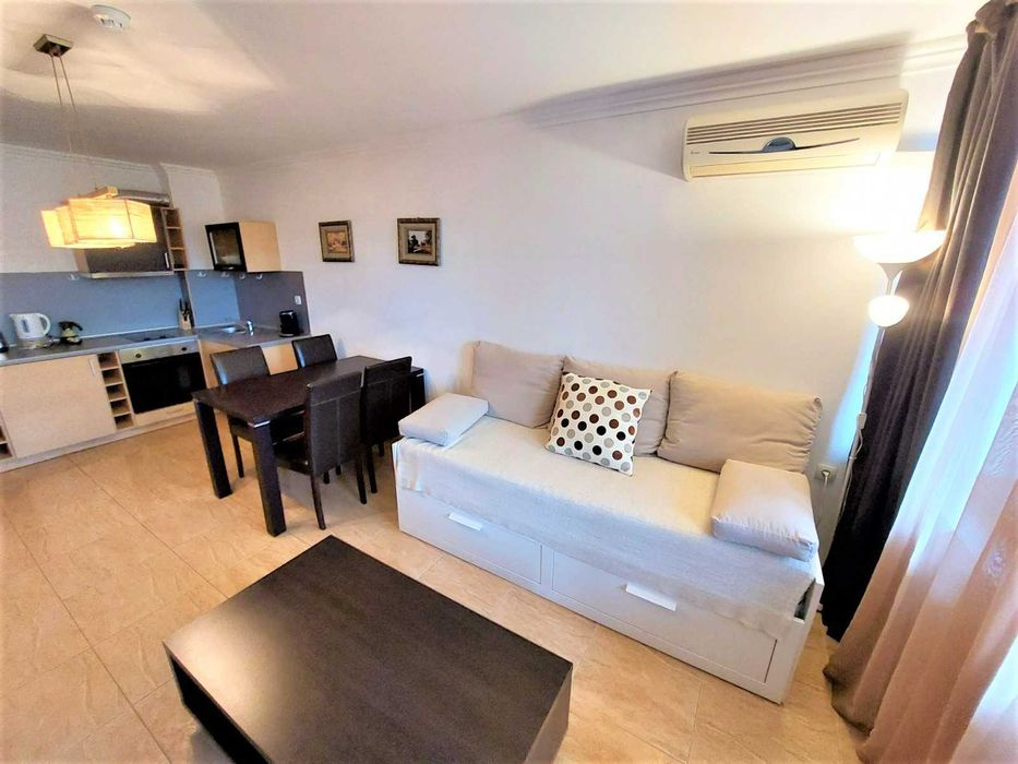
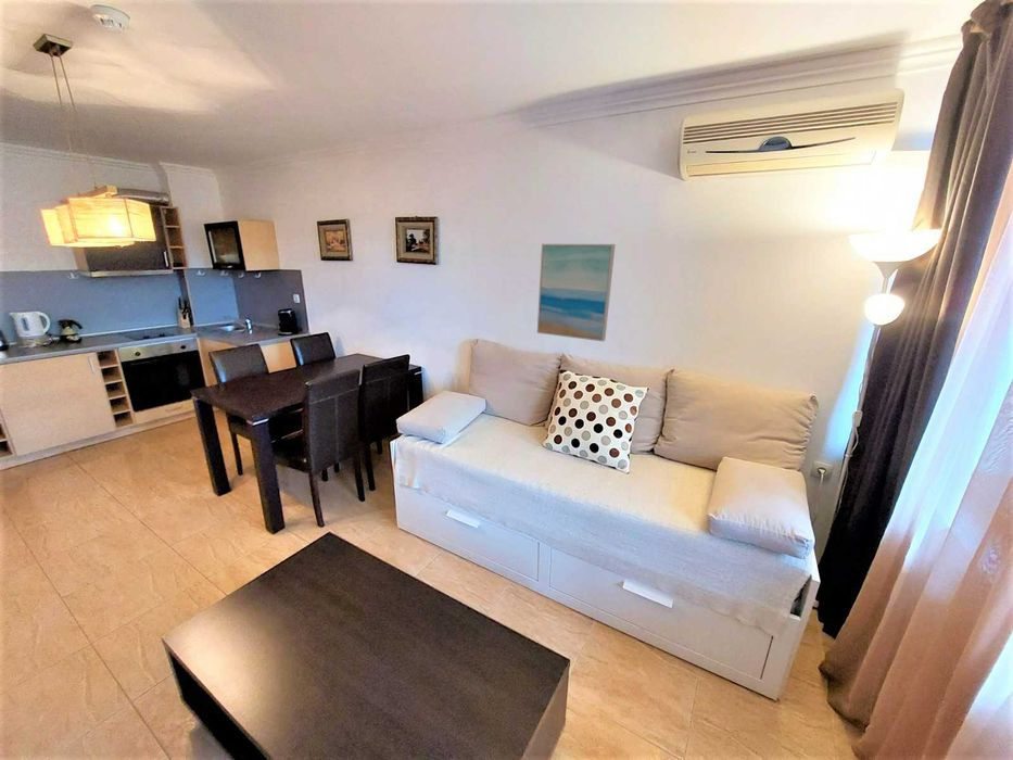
+ wall art [536,243,617,343]
